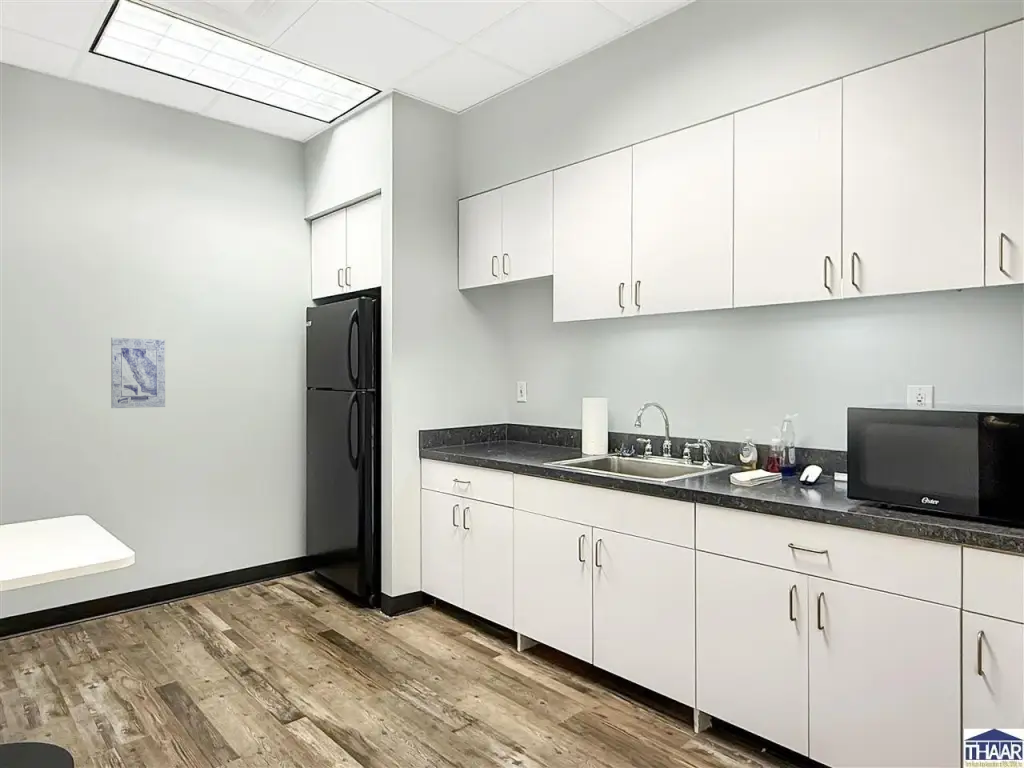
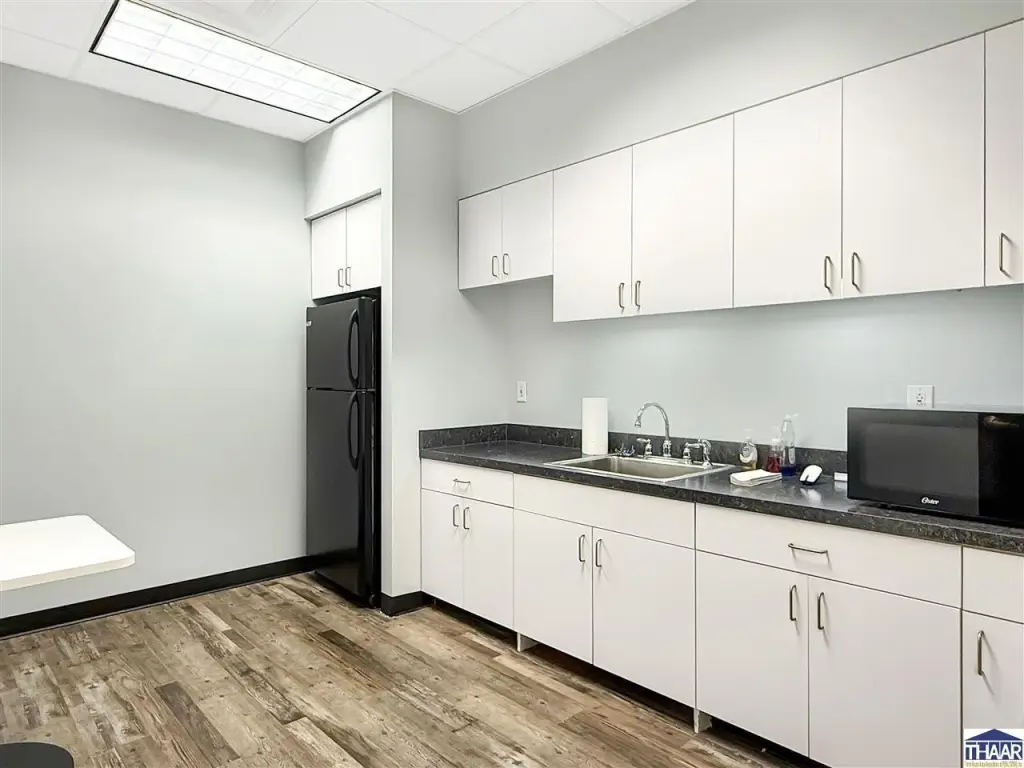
- wall art [110,336,166,409]
